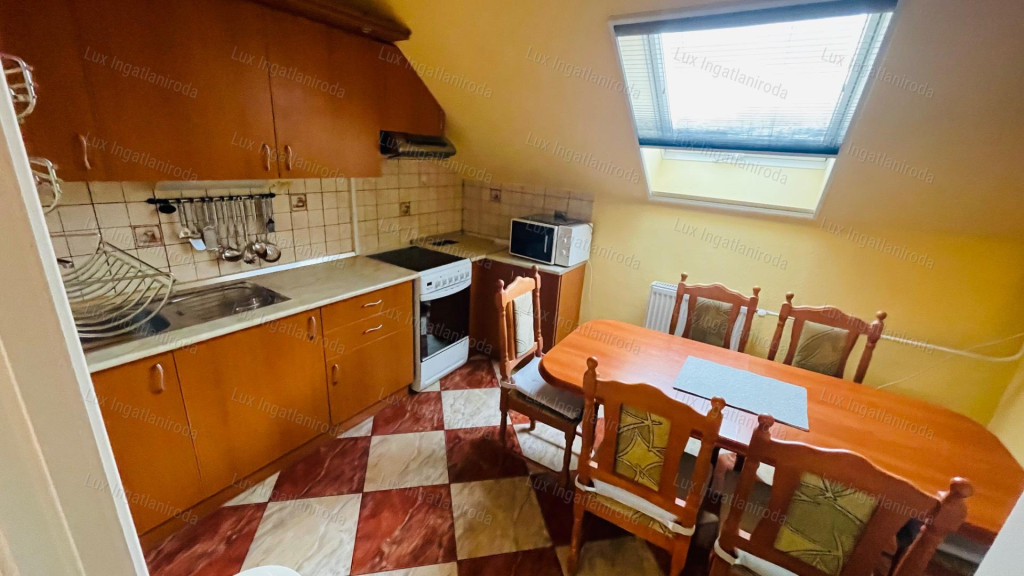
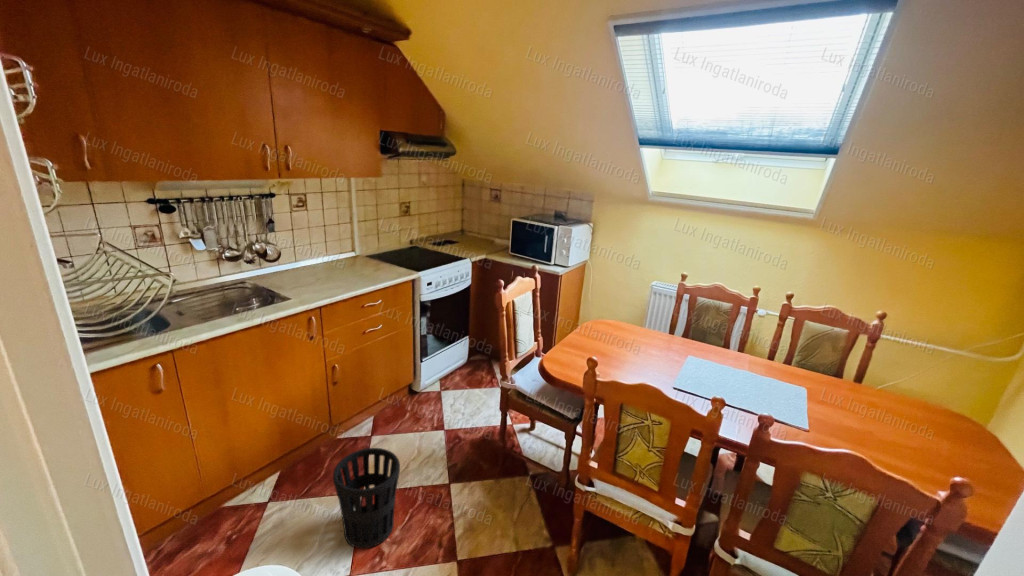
+ wastebasket [332,447,401,549]
